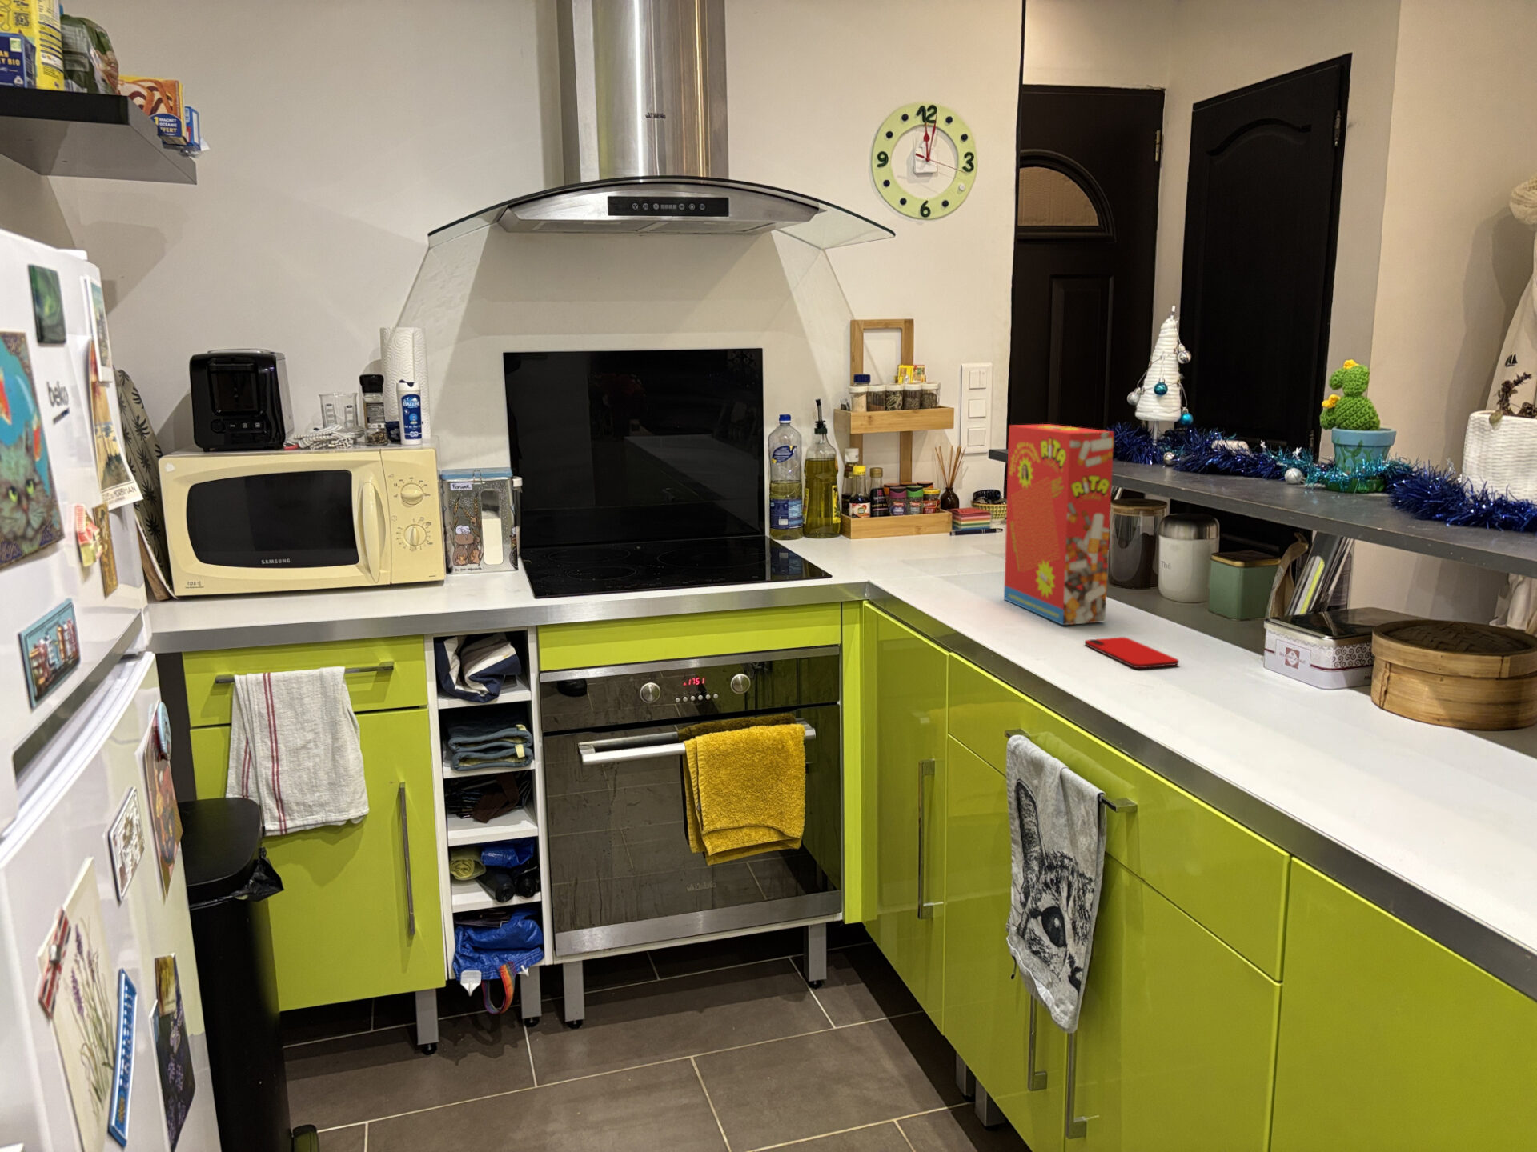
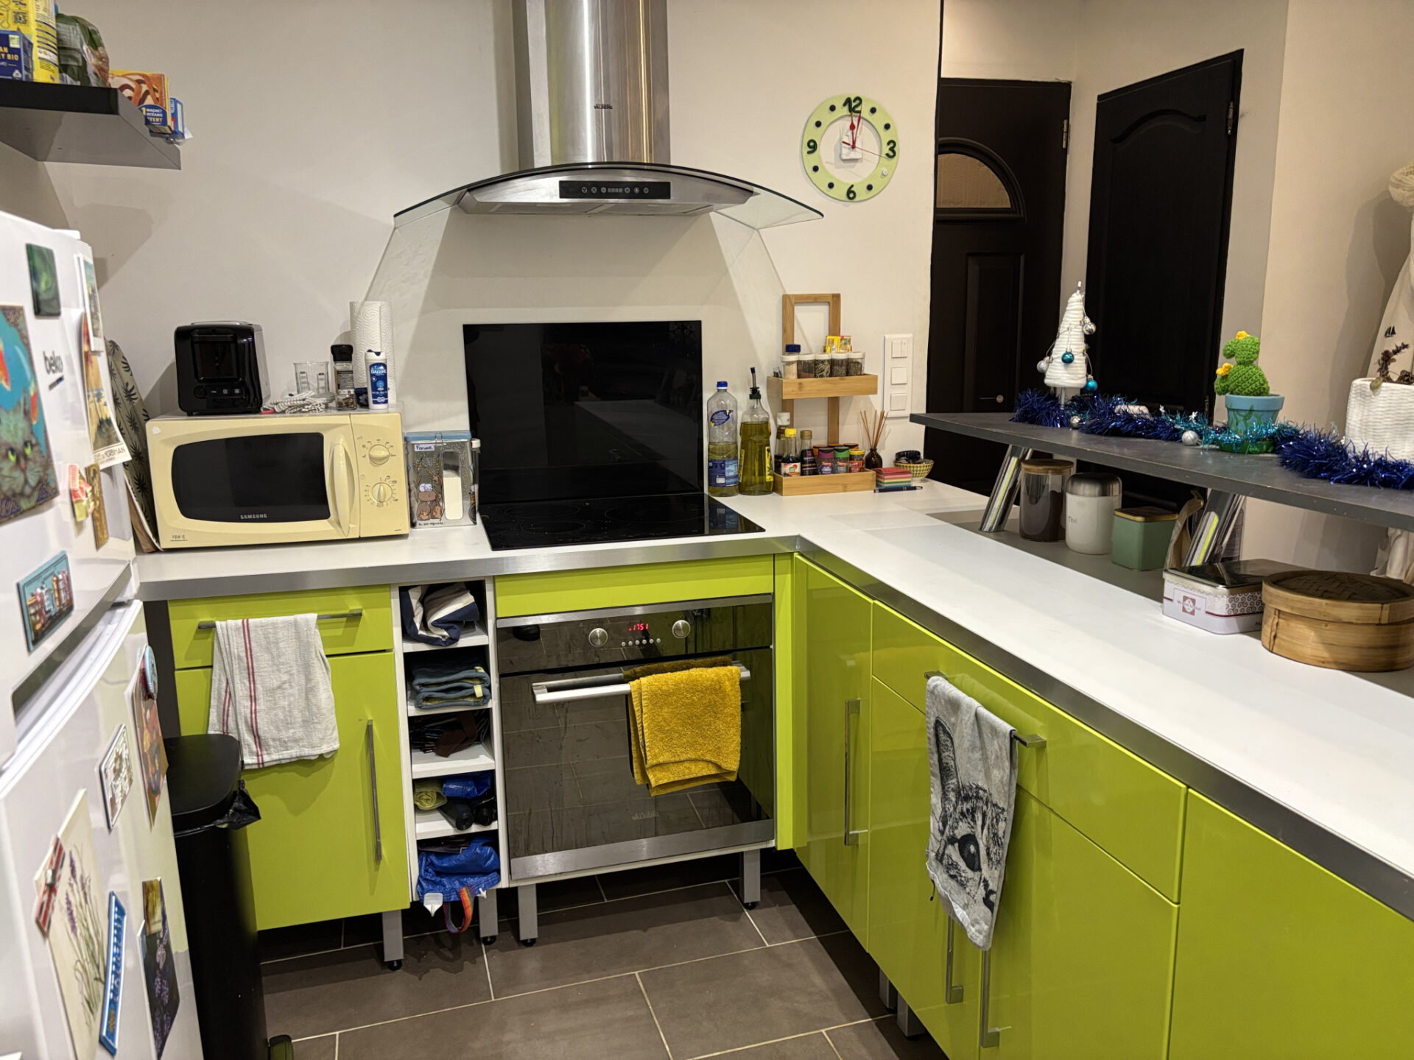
- smartphone [1084,637,1179,669]
- cereal box [1003,424,1115,626]
